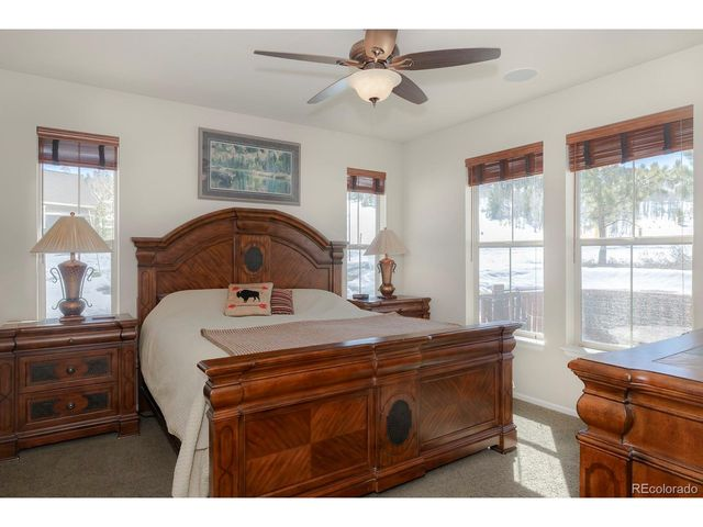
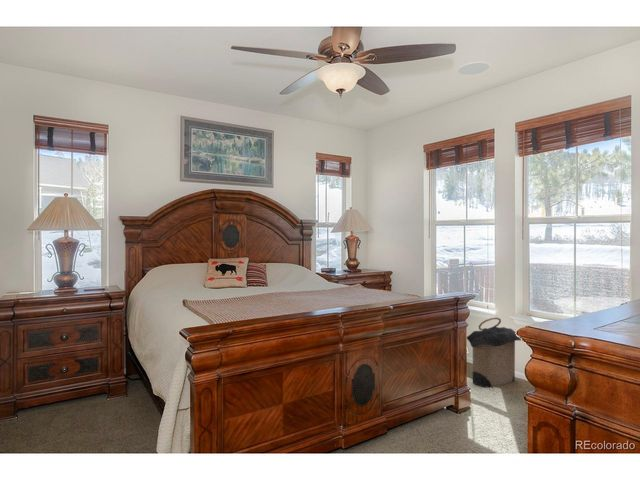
+ laundry hamper [466,316,522,388]
